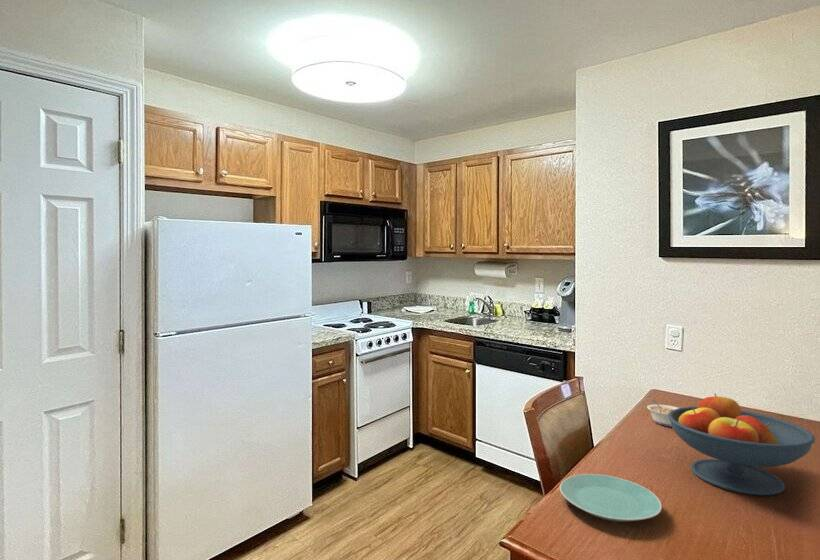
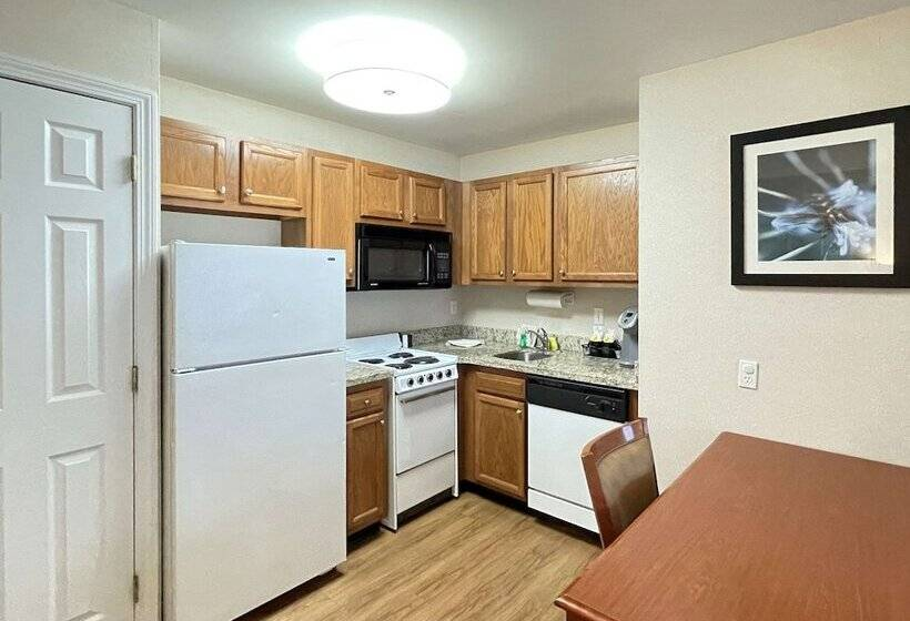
- legume [646,399,680,428]
- plate [559,473,663,523]
- fruit bowl [668,392,816,496]
